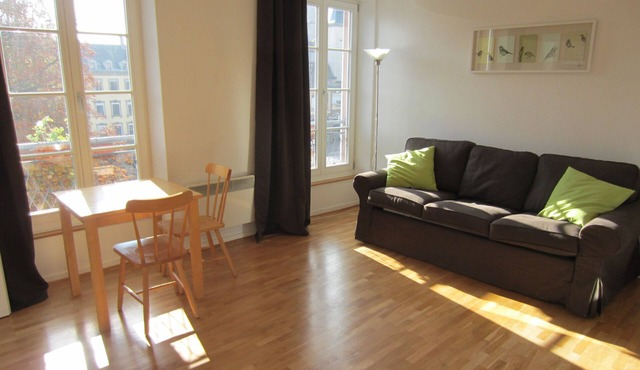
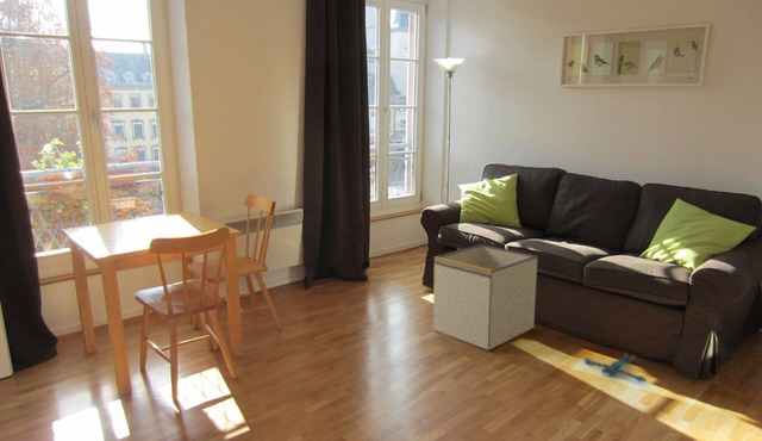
+ storage bin [432,243,538,352]
+ plush toy [582,352,648,383]
